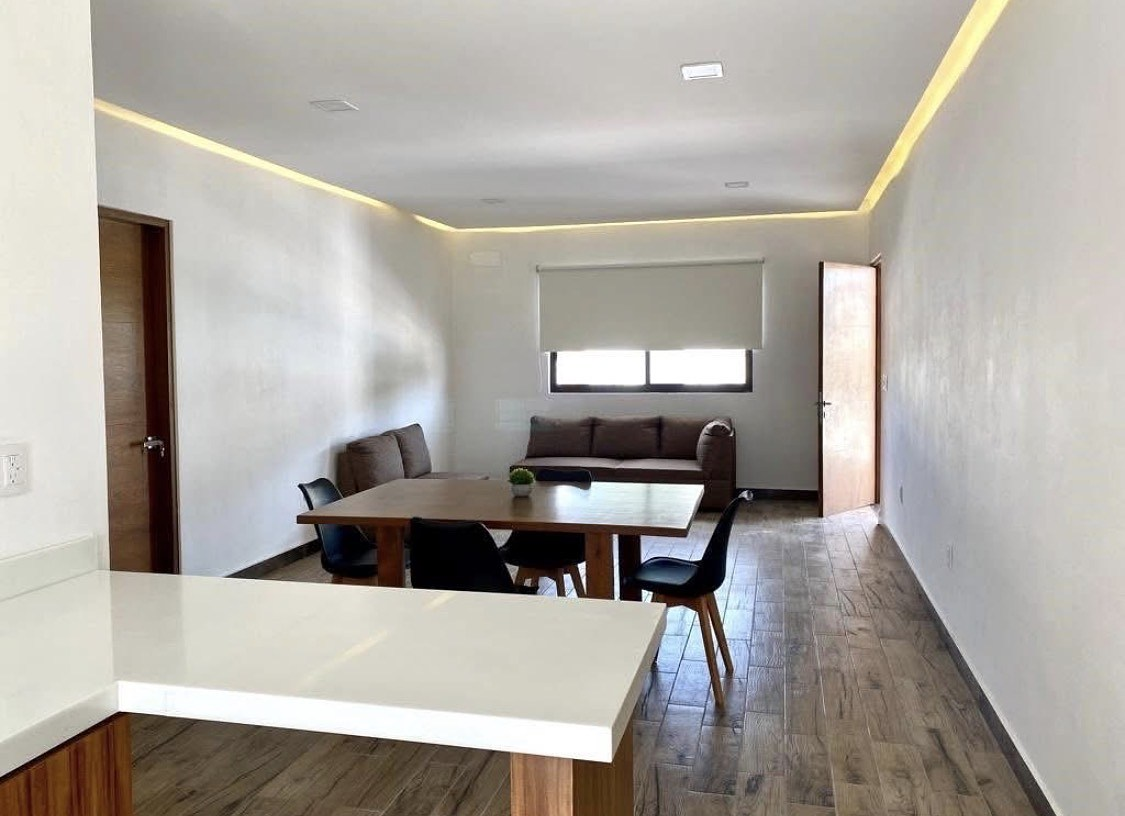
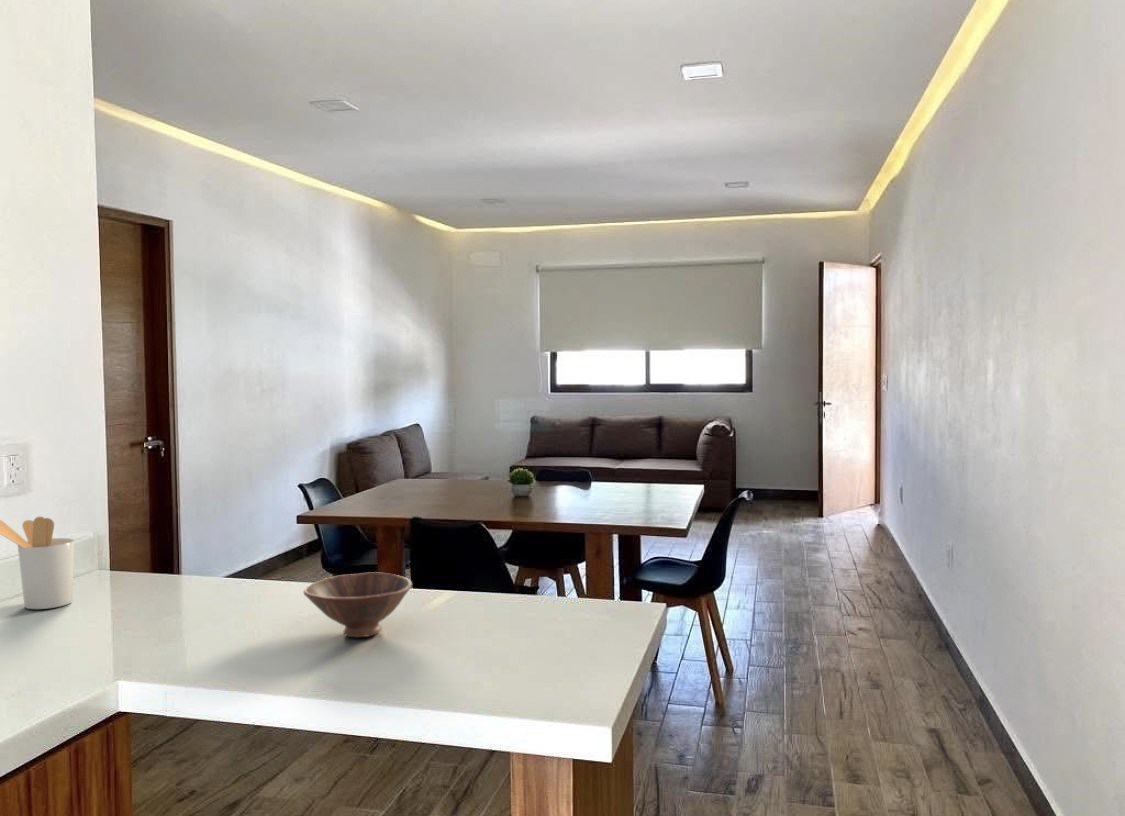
+ bowl [303,571,414,639]
+ utensil holder [0,516,76,610]
